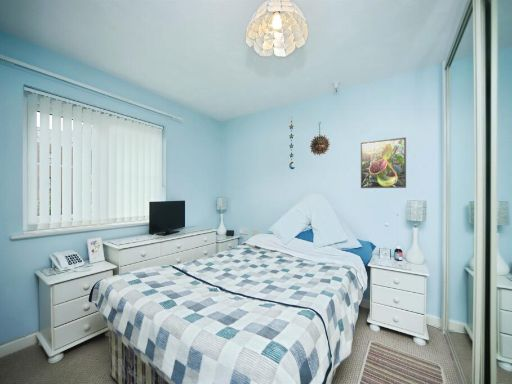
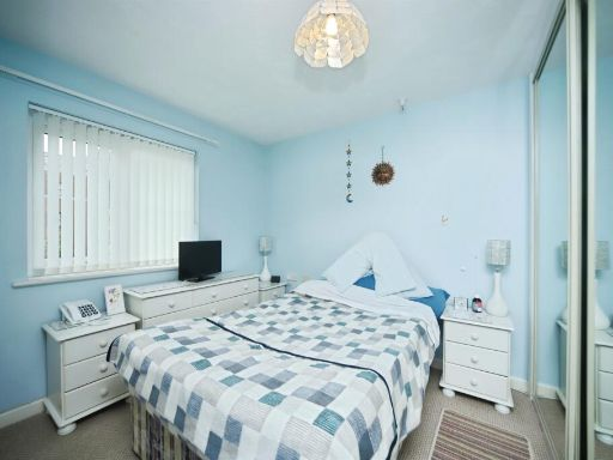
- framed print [360,136,407,189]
